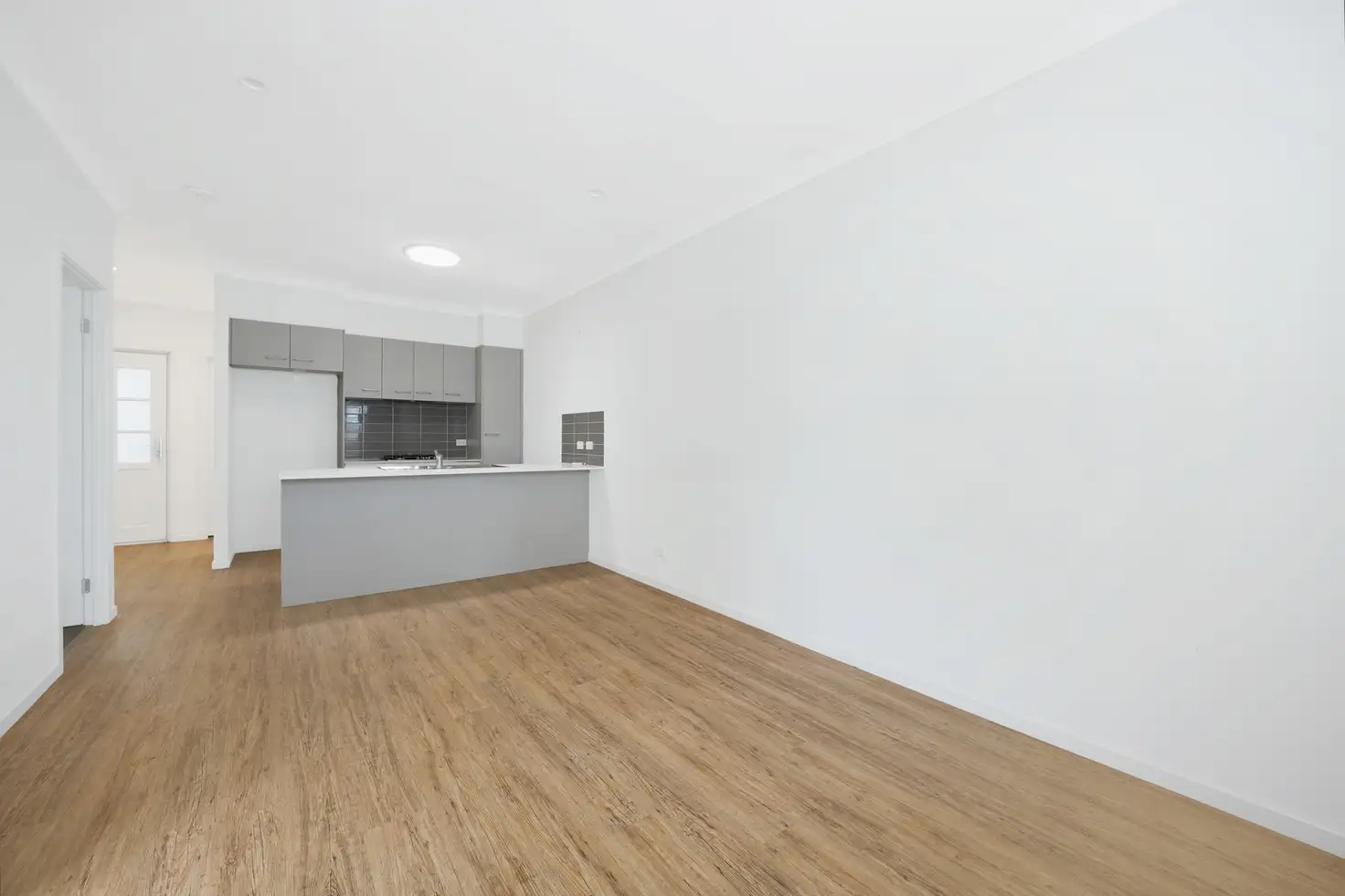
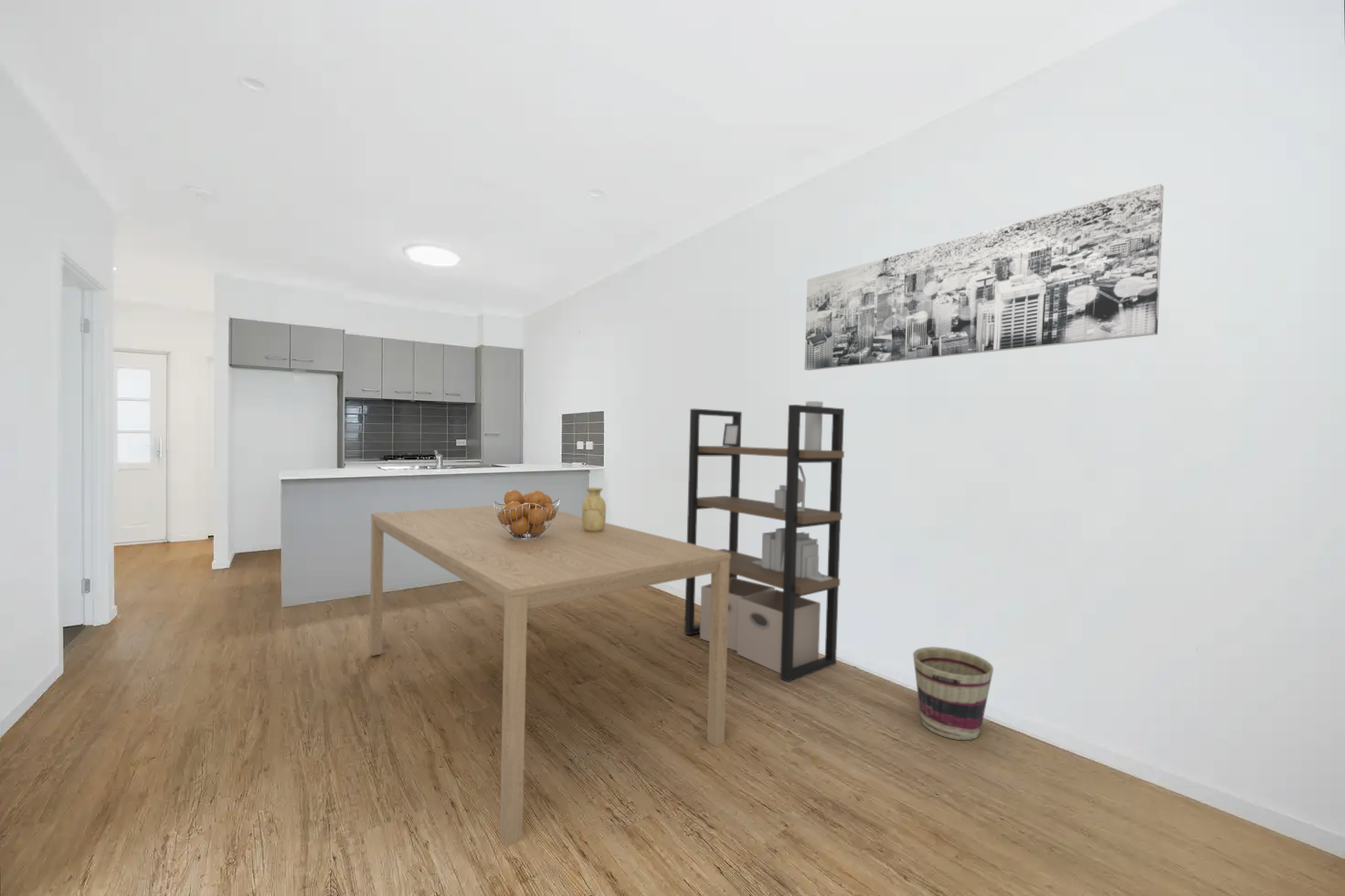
+ vase [581,487,607,532]
+ shelving unit [683,400,845,683]
+ dining table [368,504,731,849]
+ fruit basket [492,489,561,540]
+ basket [912,646,994,741]
+ wall art [804,183,1165,372]
